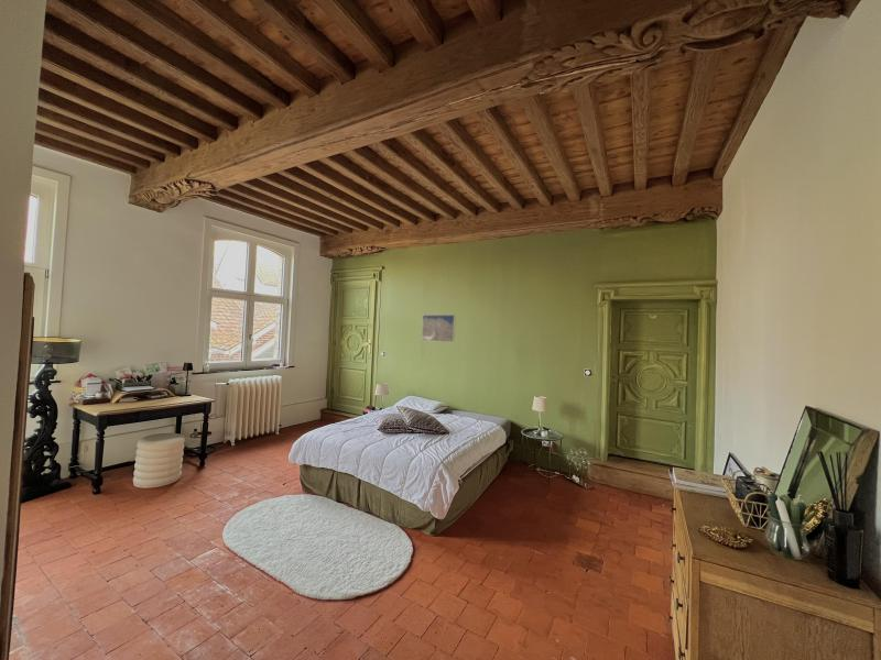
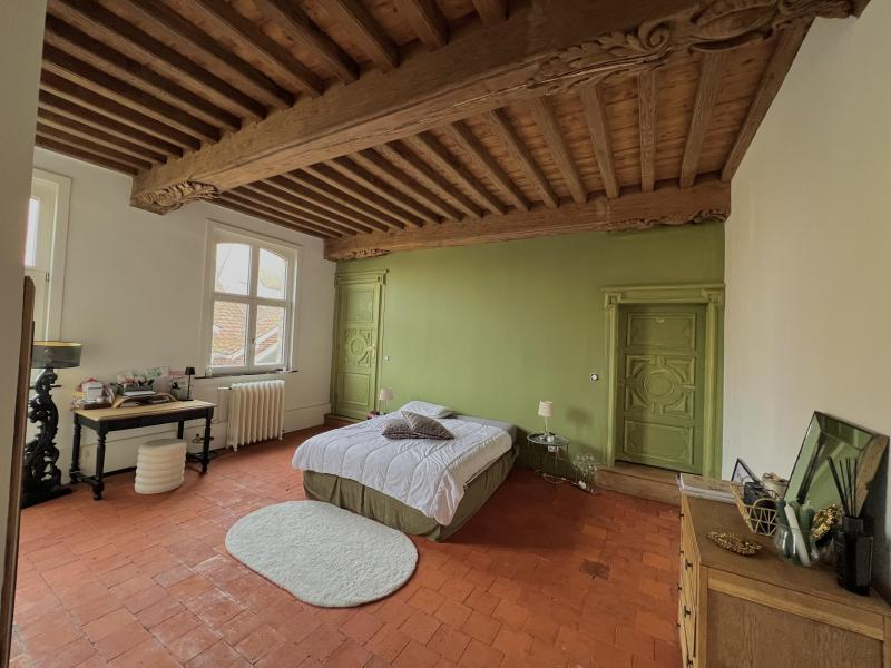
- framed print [421,314,457,343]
